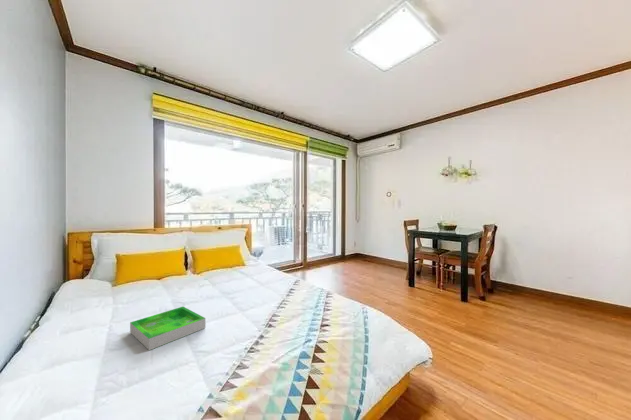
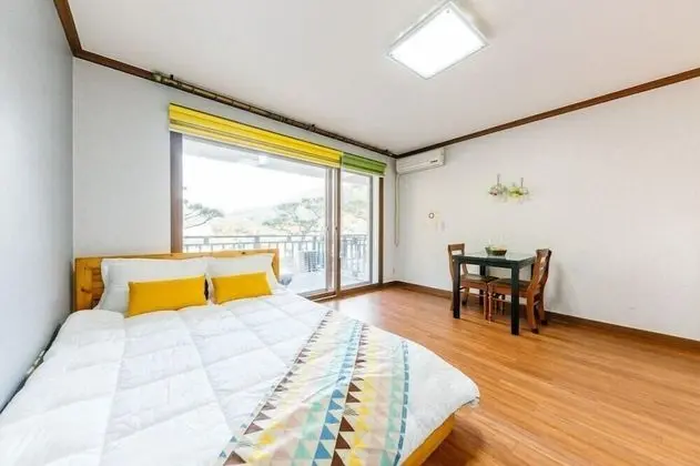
- tray [129,306,206,351]
